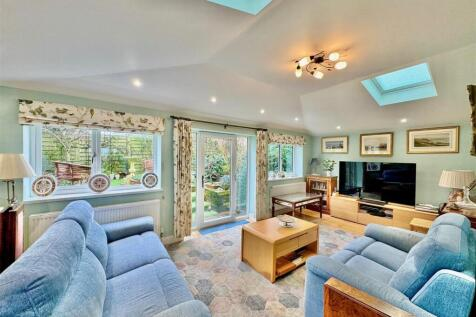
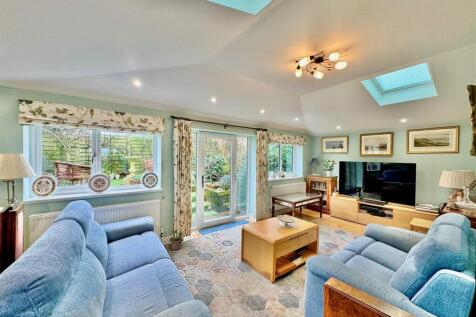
+ potted plant [168,228,186,251]
